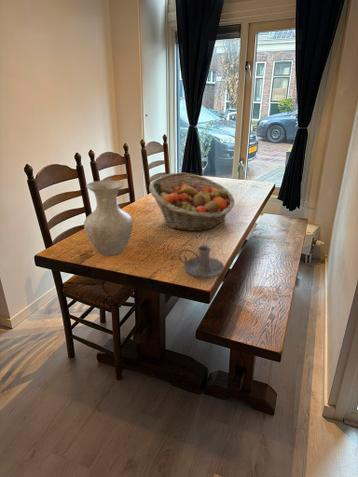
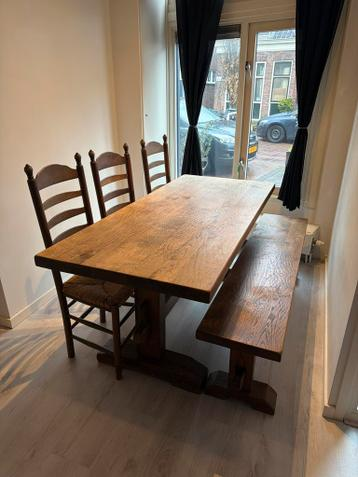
- candle holder [178,245,225,280]
- vase [83,179,134,257]
- fruit basket [148,172,235,232]
